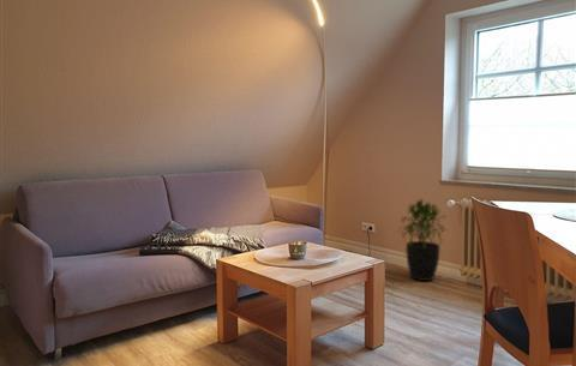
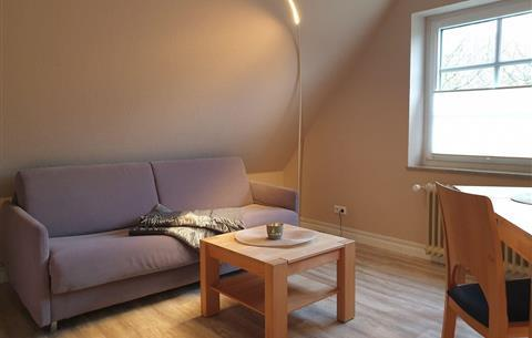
- potted plant [397,197,446,282]
